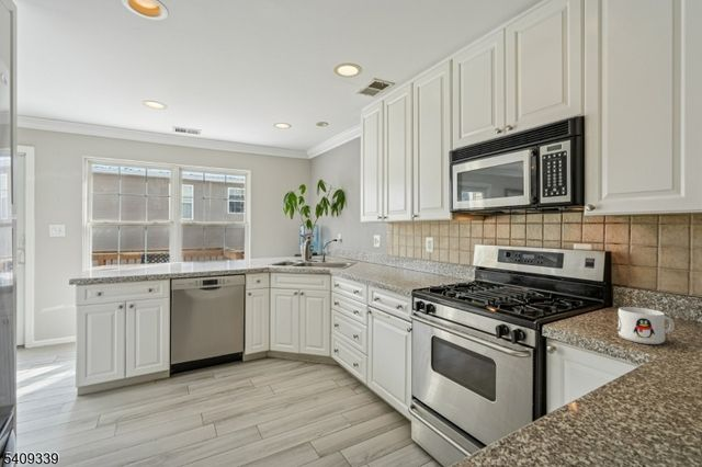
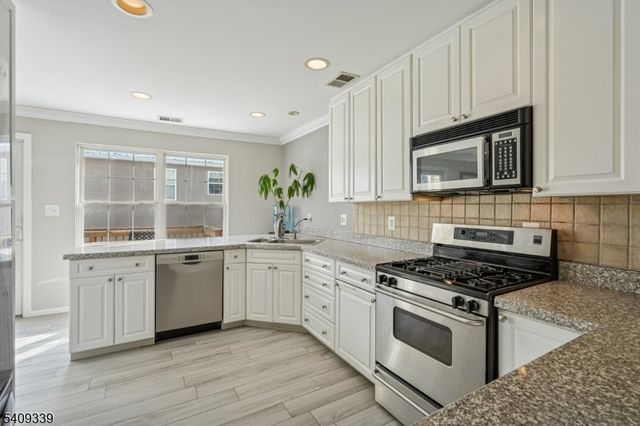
- mug [616,306,676,345]
